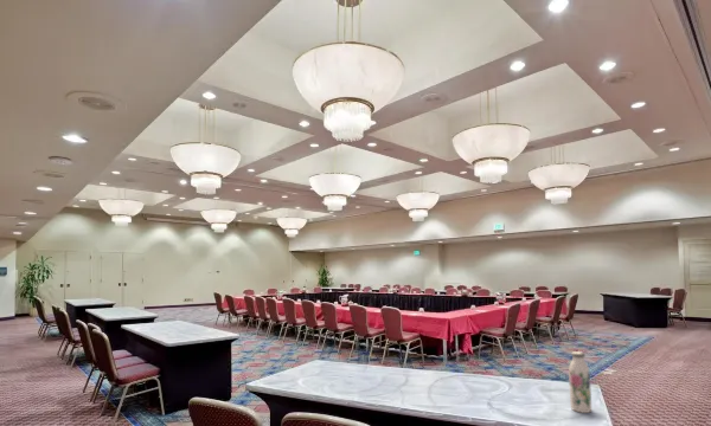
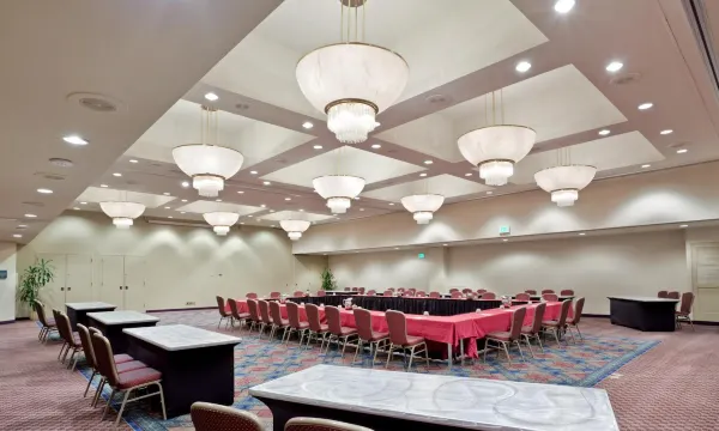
- water bottle [568,350,592,414]
